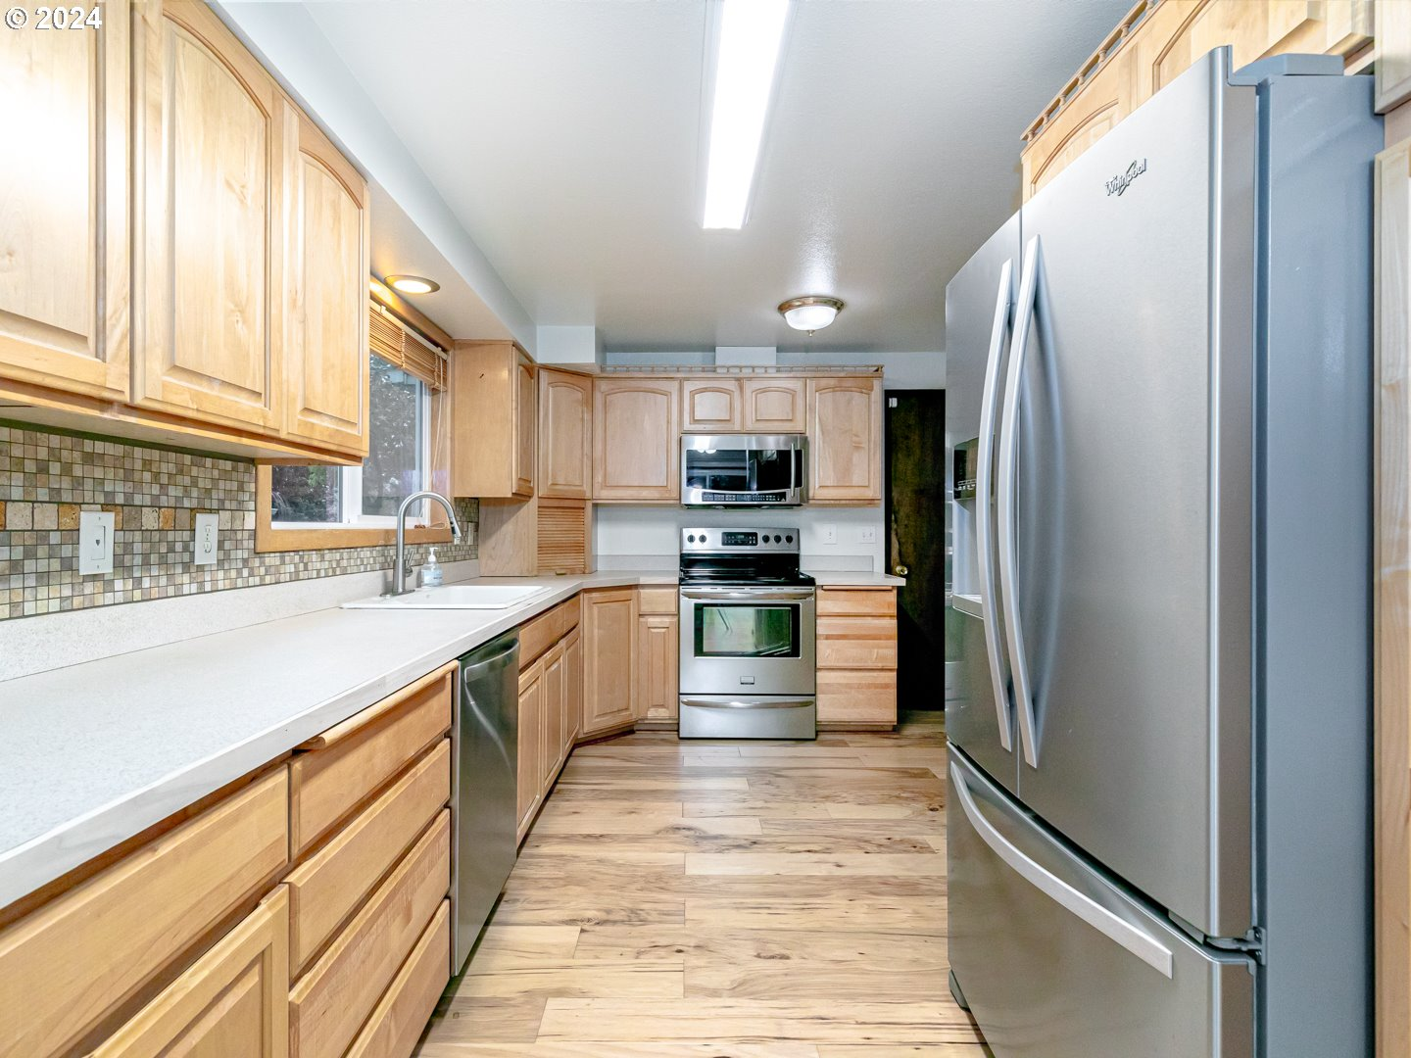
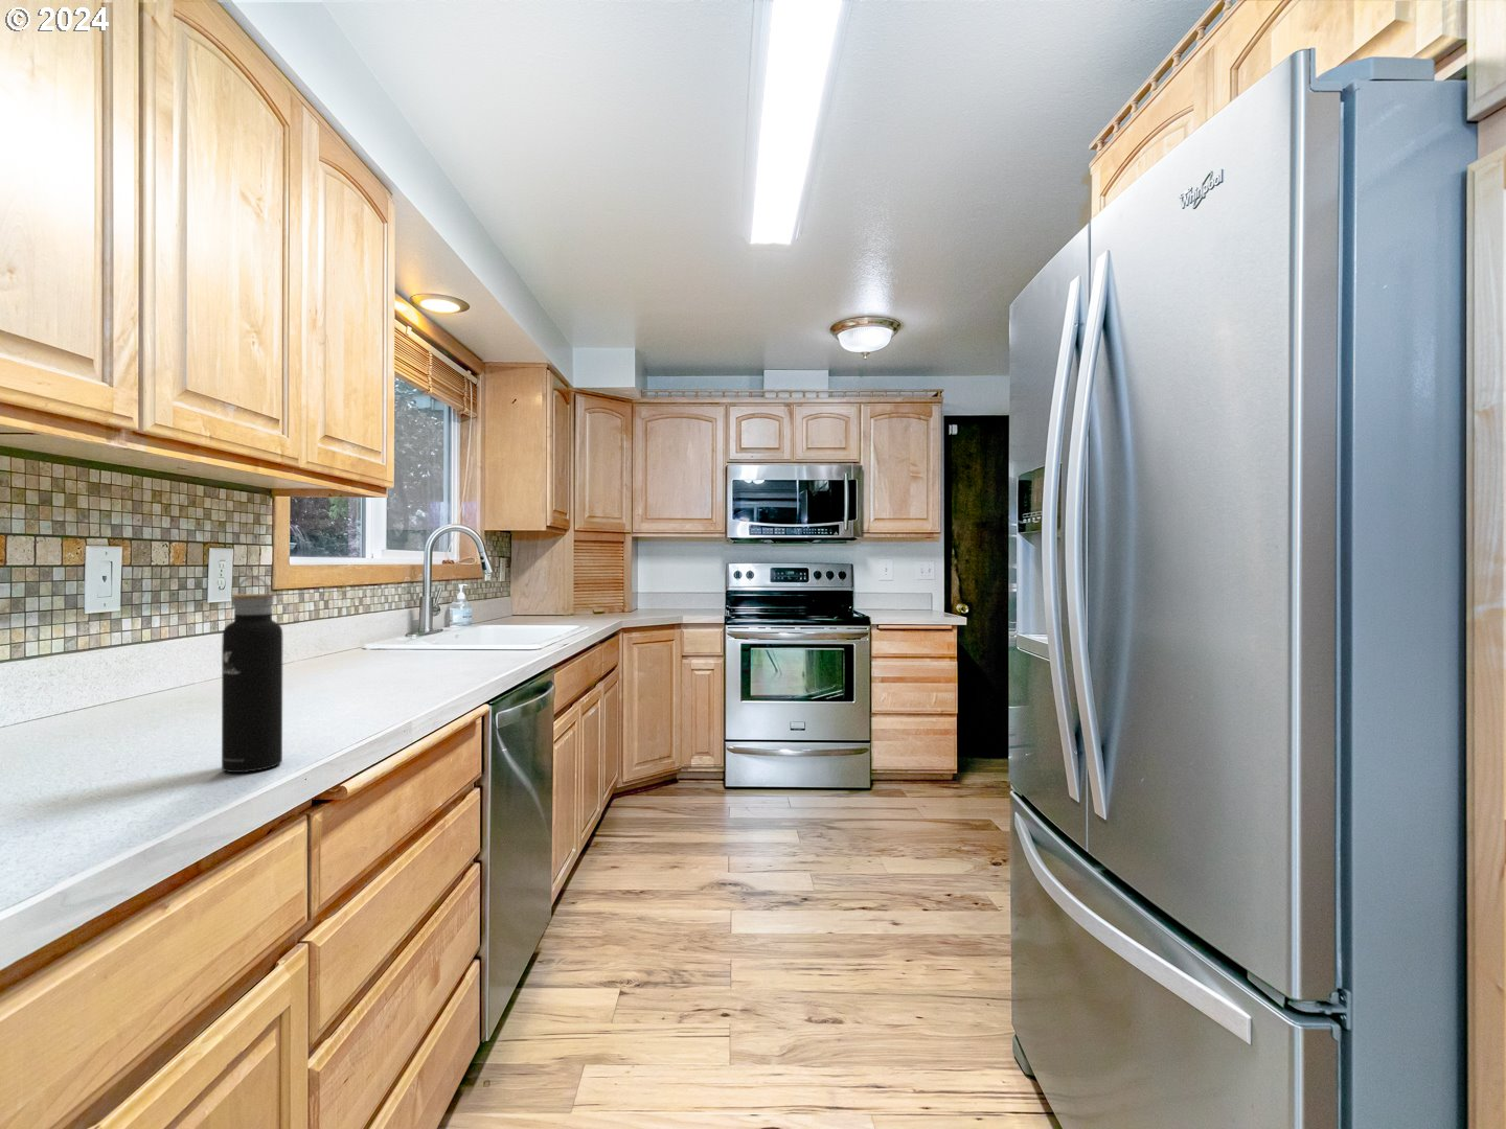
+ water bottle [221,576,283,773]
